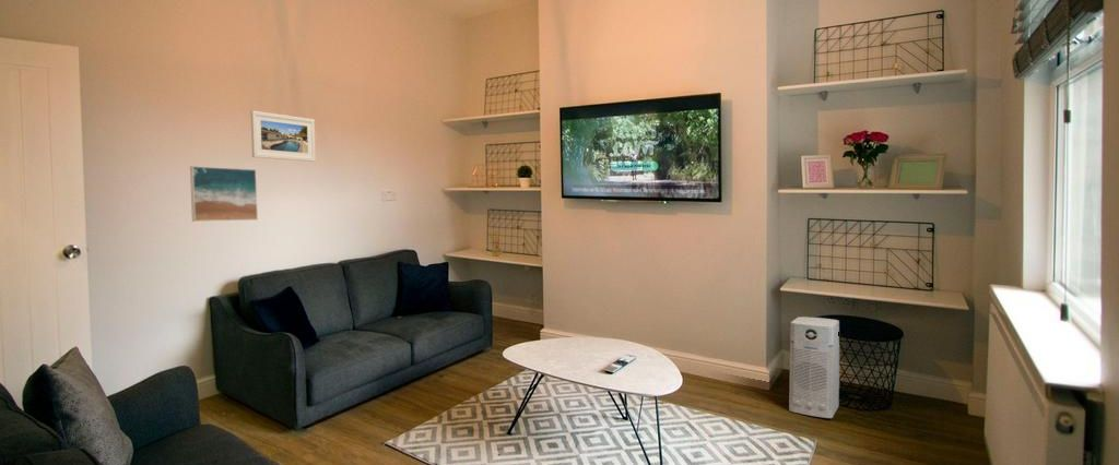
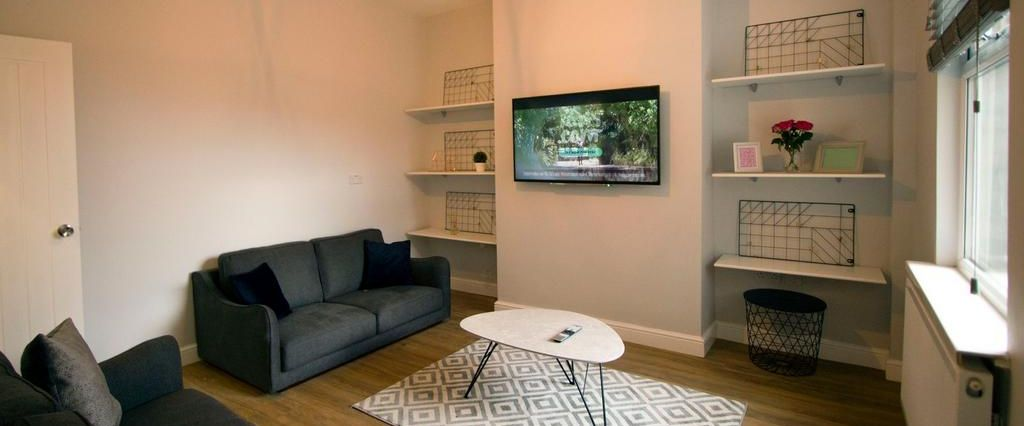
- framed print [250,109,317,163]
- air purifier [788,315,840,419]
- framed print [189,165,259,223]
